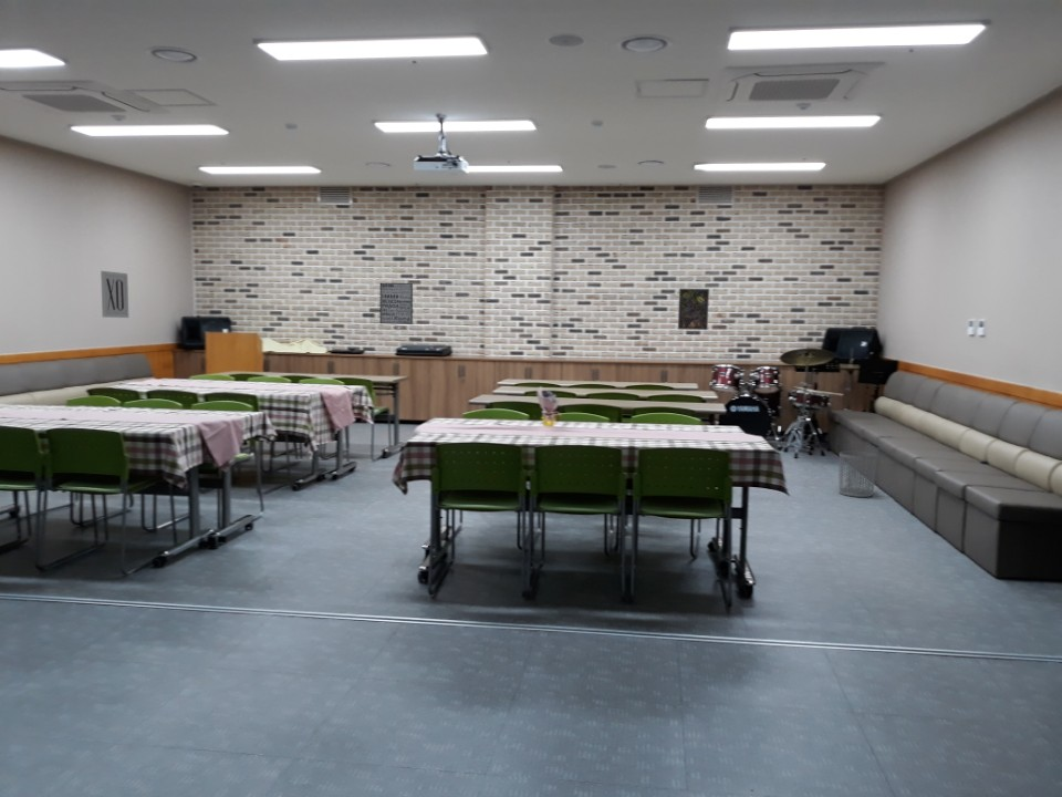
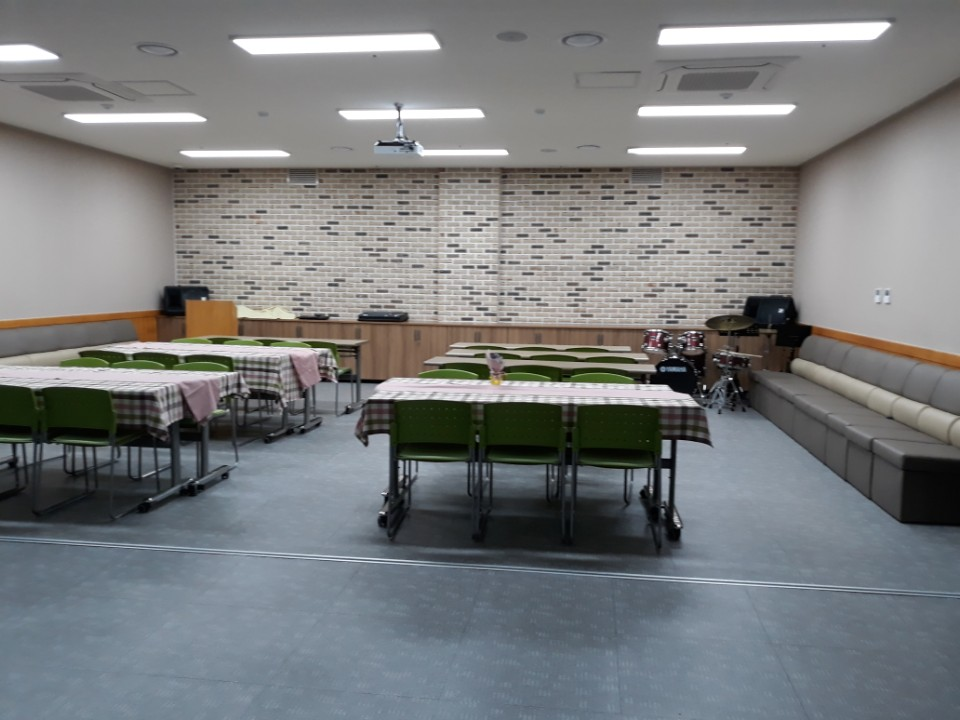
- wall art [100,270,129,319]
- waste bin [837,449,878,498]
- wall art [379,282,414,325]
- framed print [677,288,710,331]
